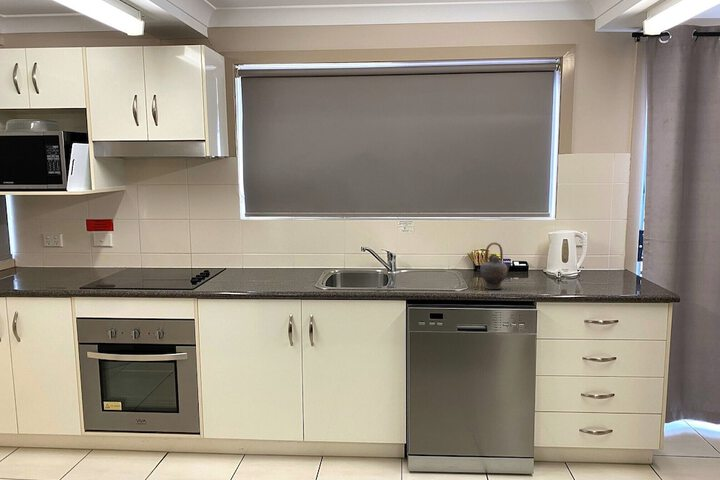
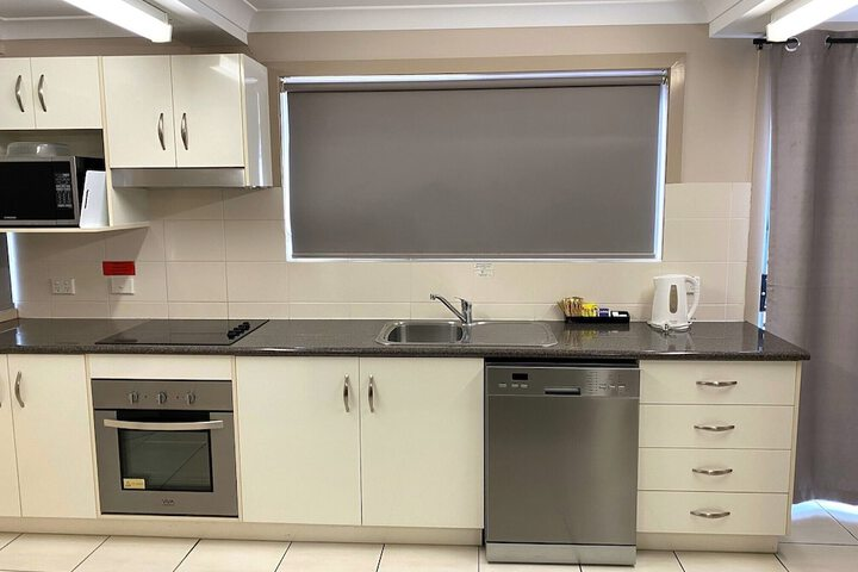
- teapot [479,242,514,290]
